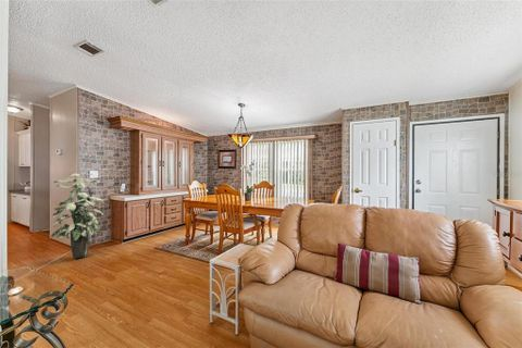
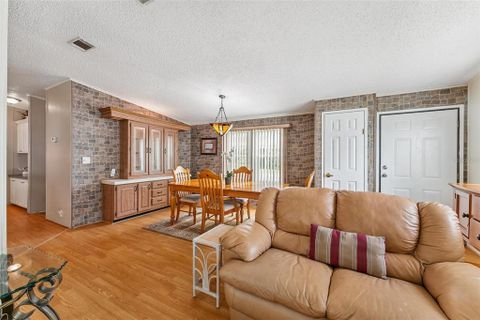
- indoor plant [50,173,104,260]
